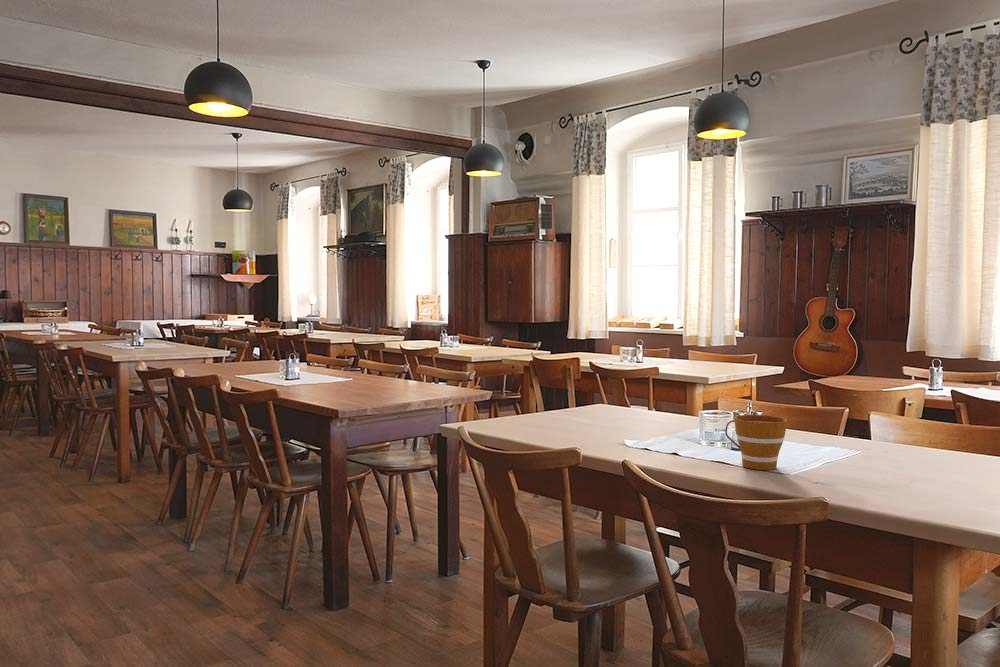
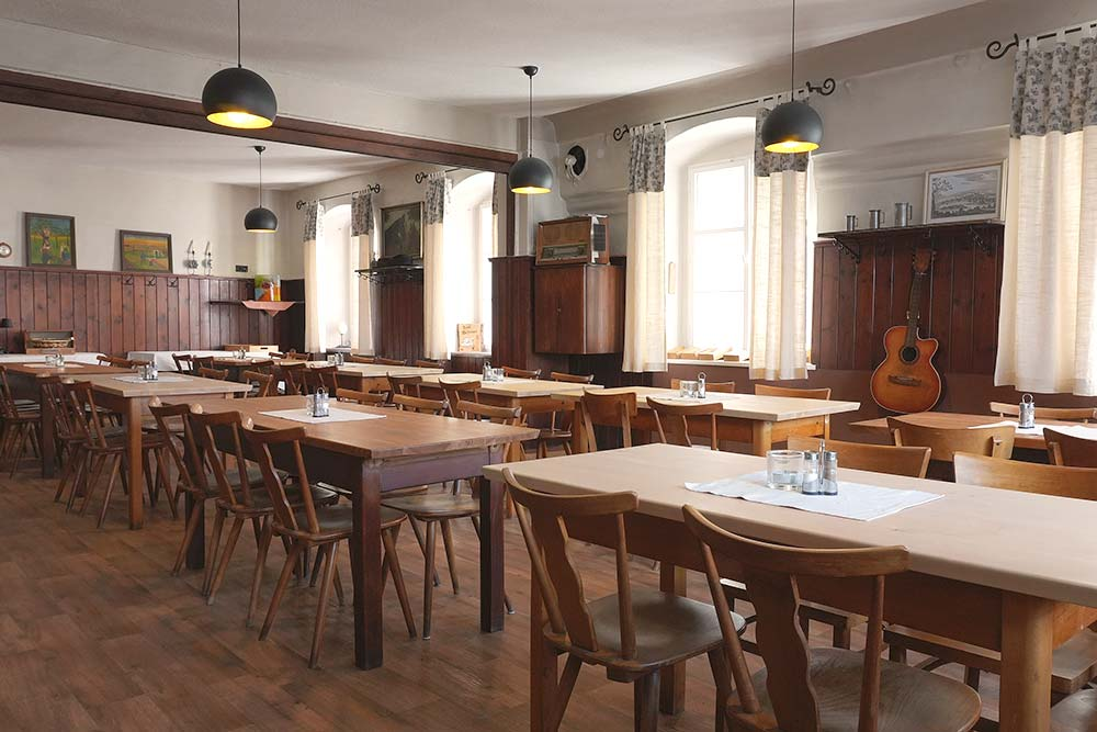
- cup [724,414,788,471]
